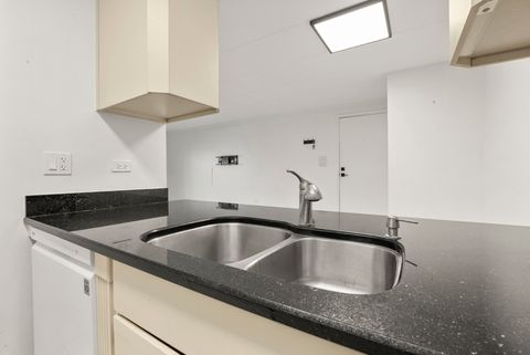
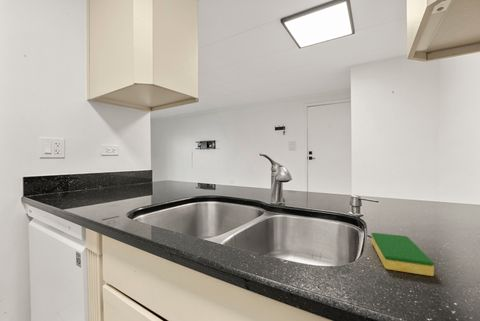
+ dish sponge [371,232,435,277]
